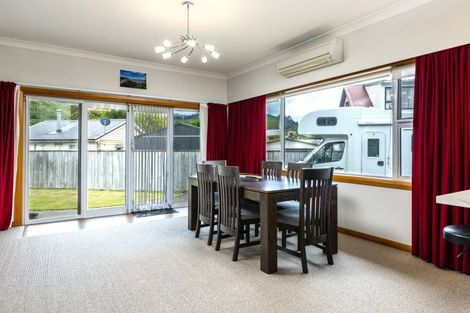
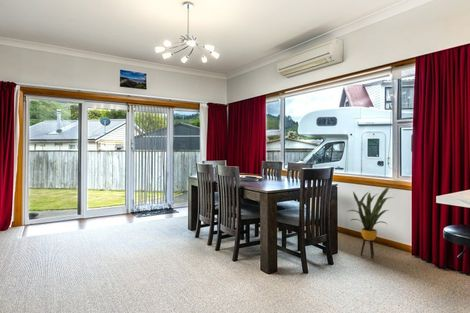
+ house plant [346,185,395,260]
